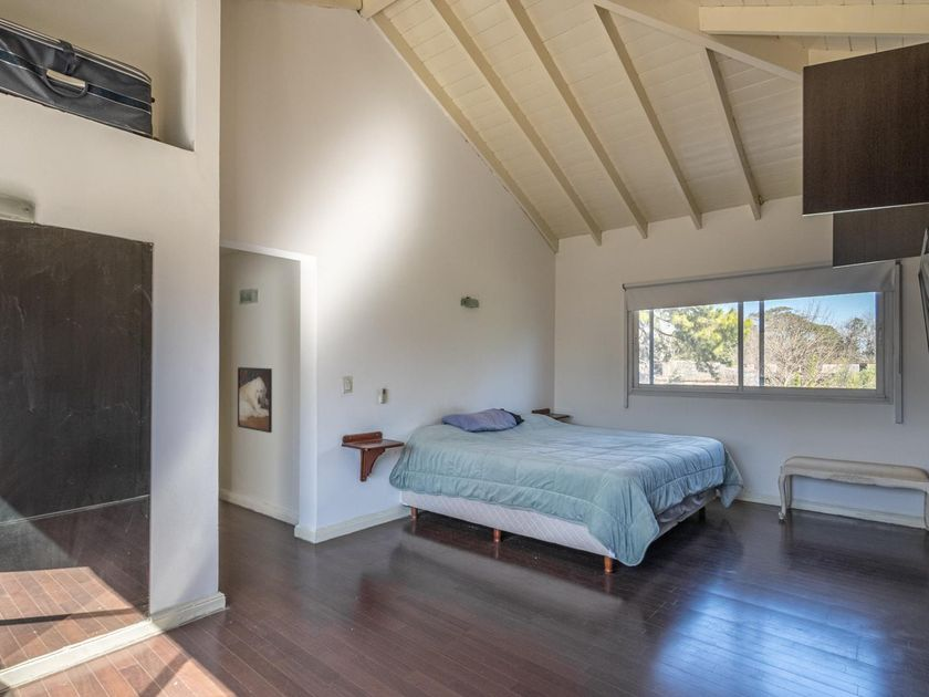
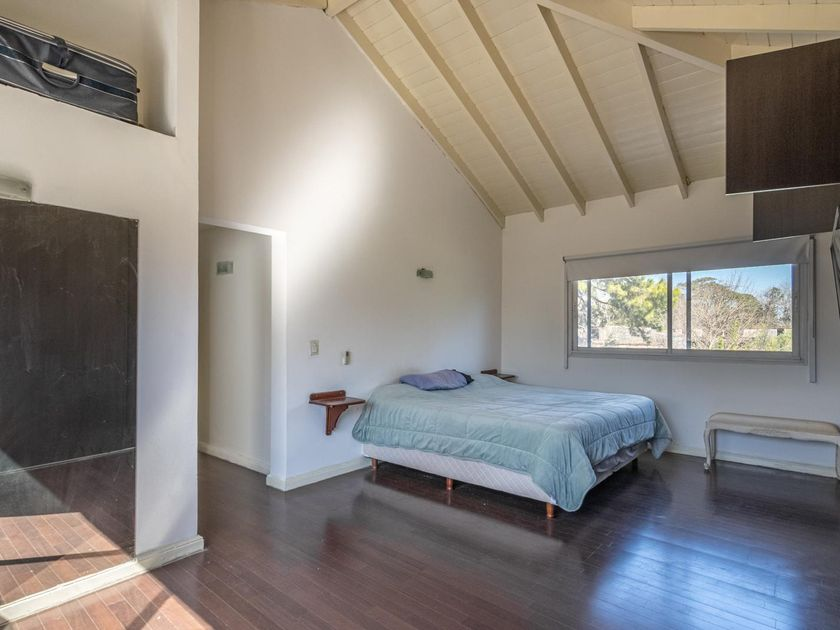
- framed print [237,366,273,434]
